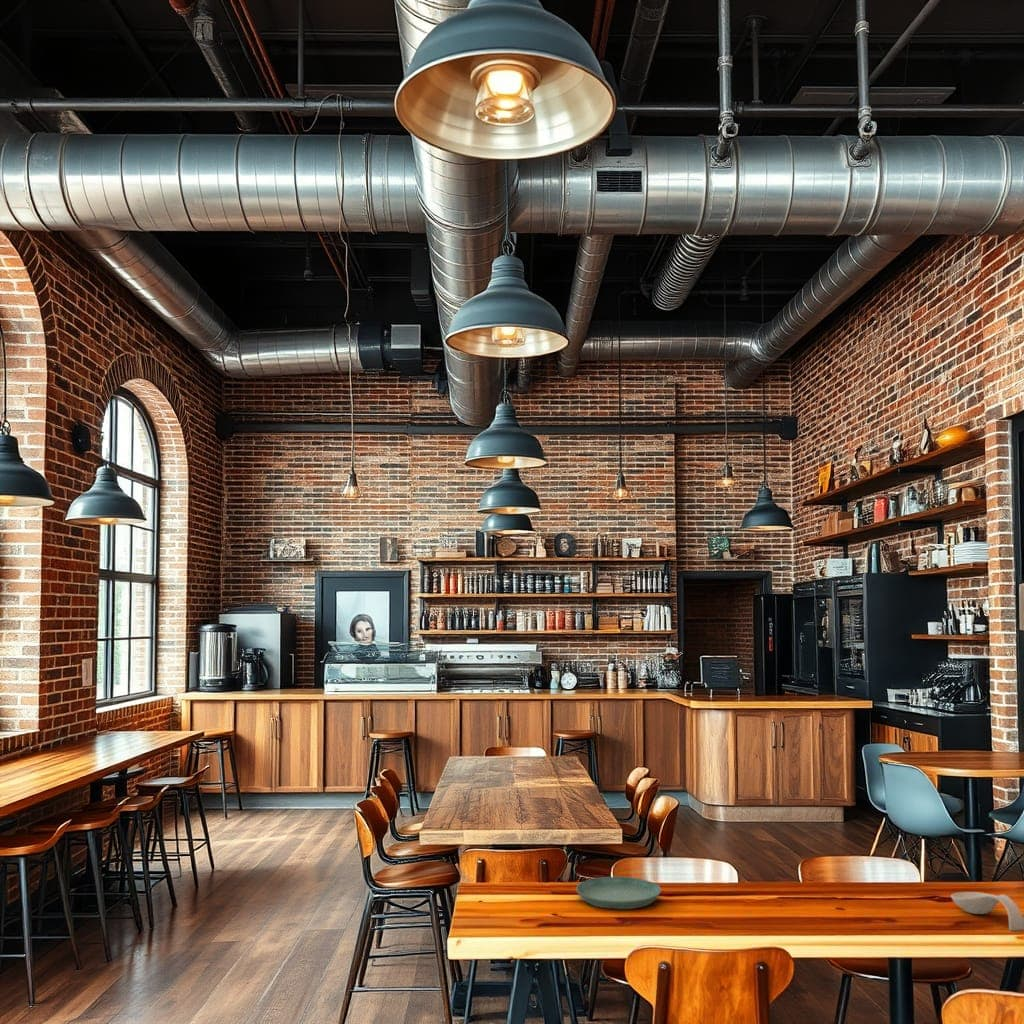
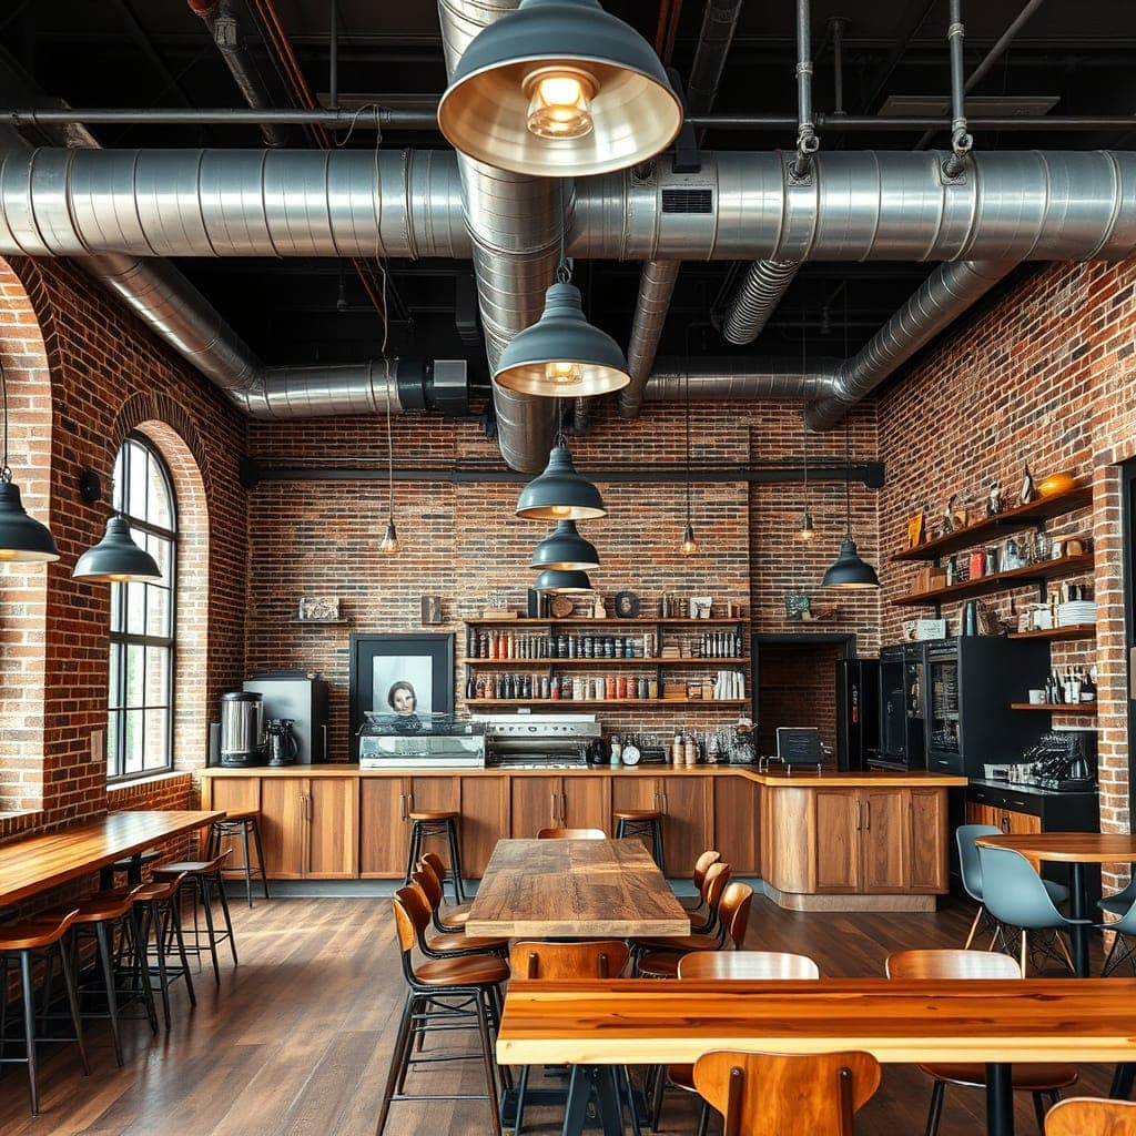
- spoon rest [950,891,1024,932]
- saucer [575,876,662,910]
